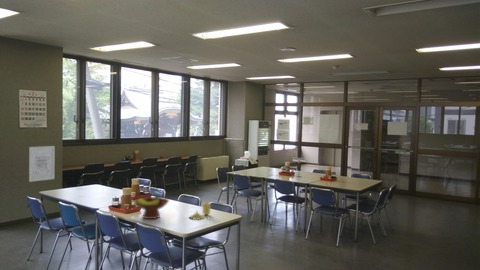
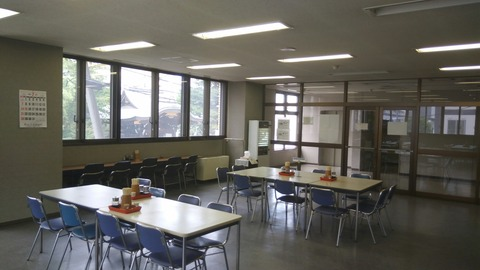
- condiment set [188,200,212,221]
- wall art [28,145,56,183]
- fruit bowl [133,195,170,220]
